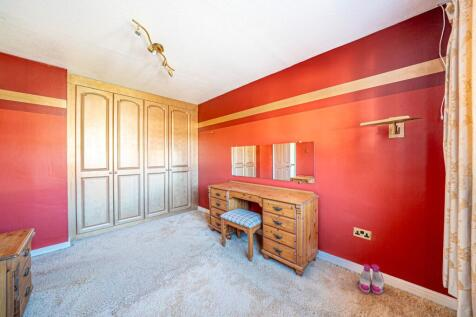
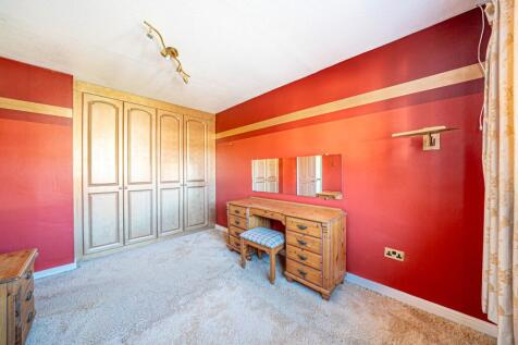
- boots [357,263,385,295]
